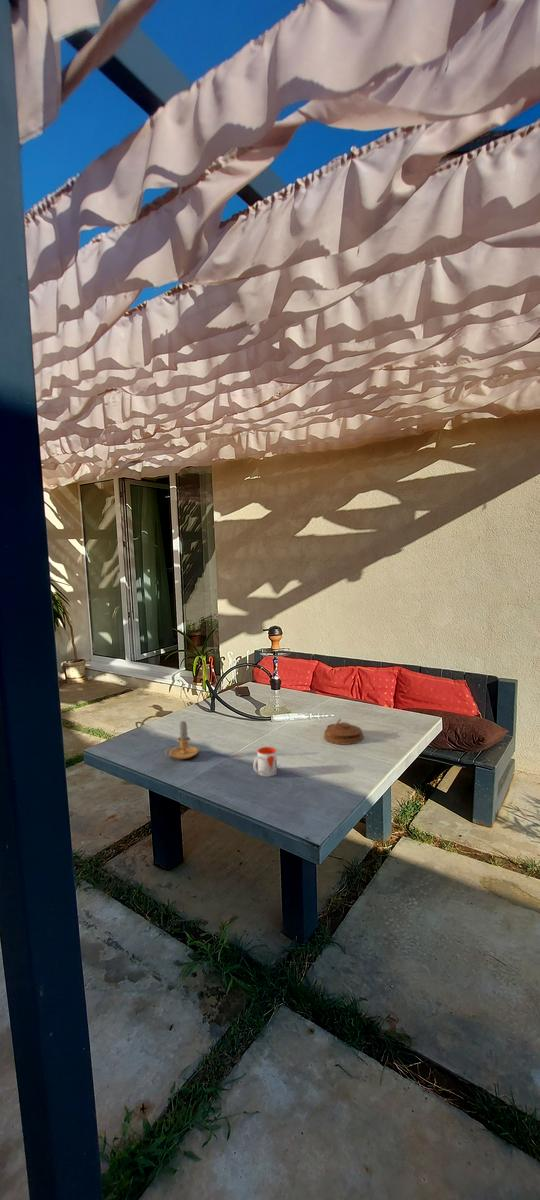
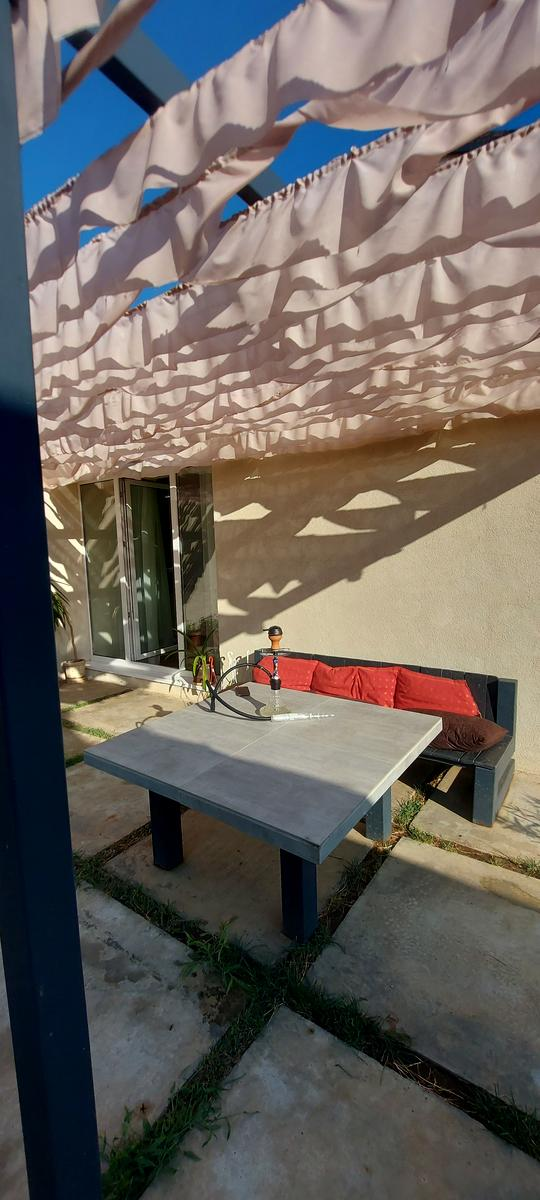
- ashtray [323,718,364,746]
- mug [253,746,278,778]
- candle [164,720,200,760]
